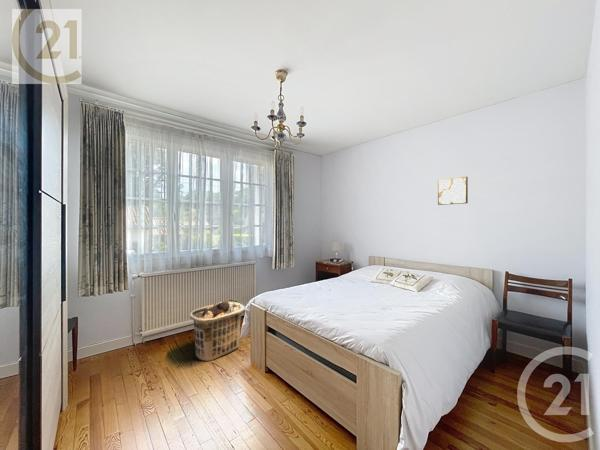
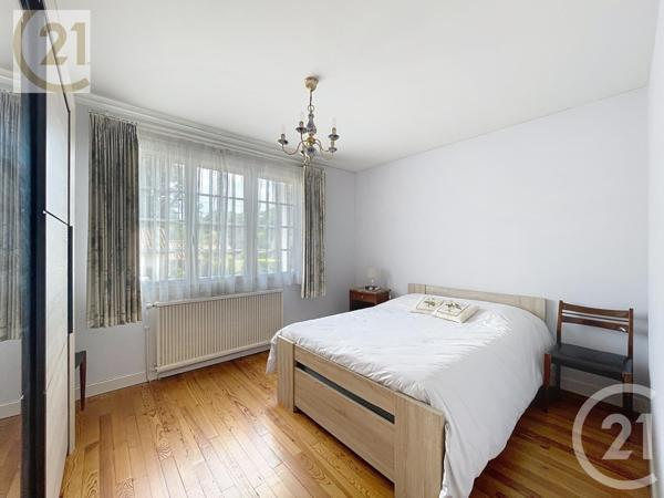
- wall art [437,175,469,206]
- clothes hamper [189,298,246,362]
